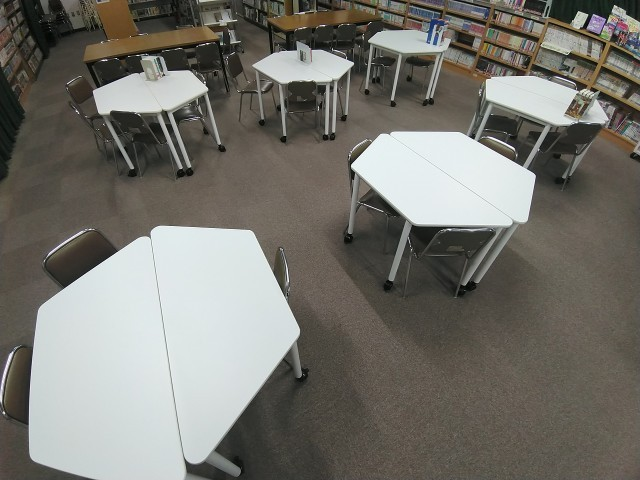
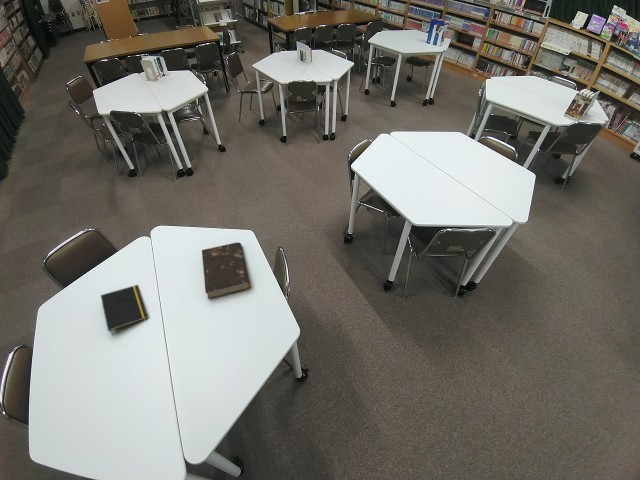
+ book [201,241,251,300]
+ notepad [100,284,149,336]
